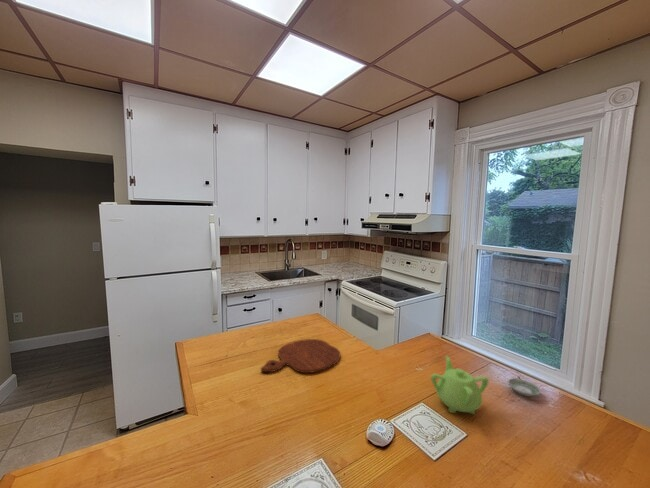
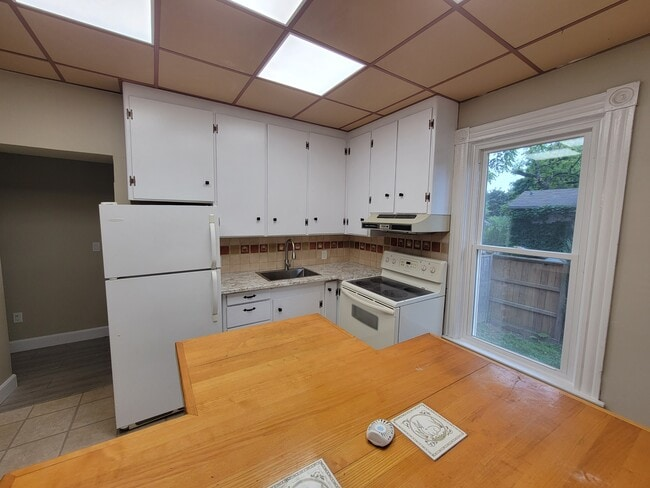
- saucer [507,377,542,397]
- cutting board [260,338,341,374]
- teapot [430,355,490,415]
